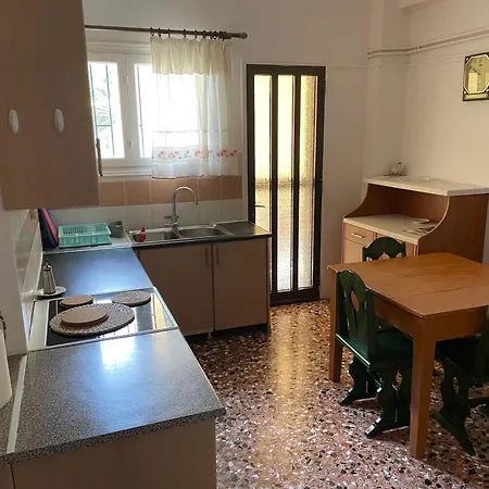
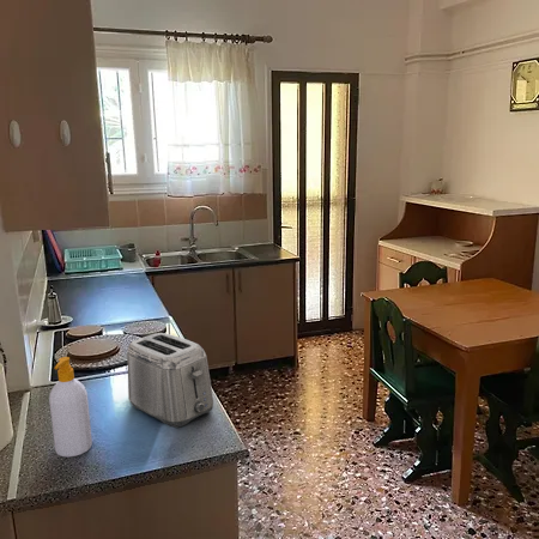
+ toaster [126,332,214,429]
+ soap bottle [48,356,93,458]
